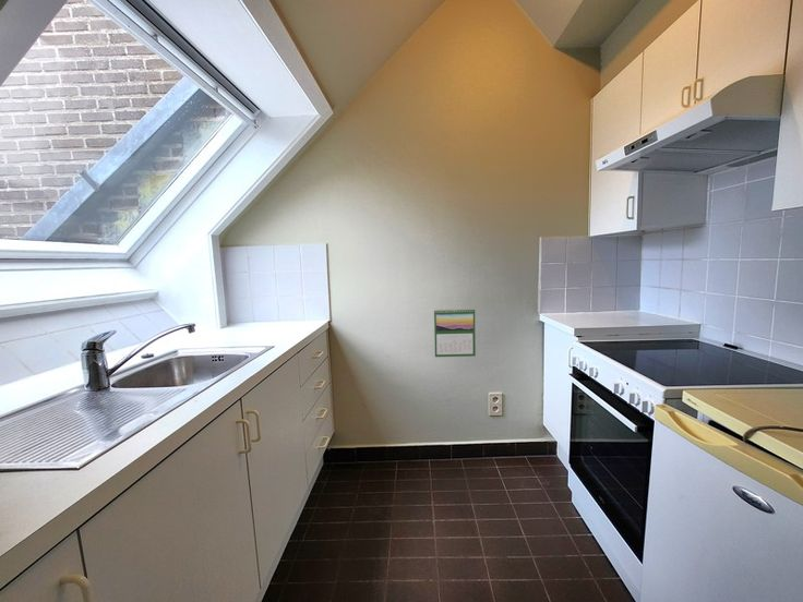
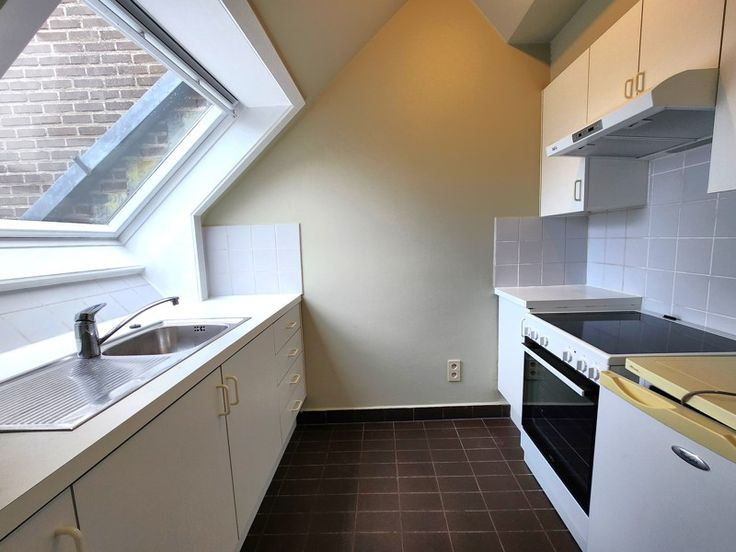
- calendar [433,306,477,358]
